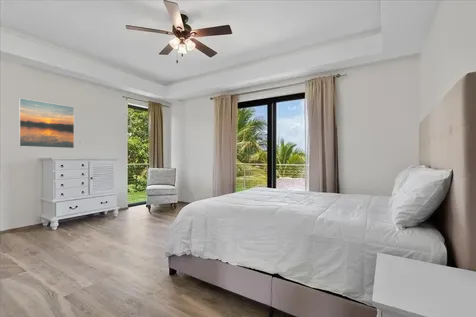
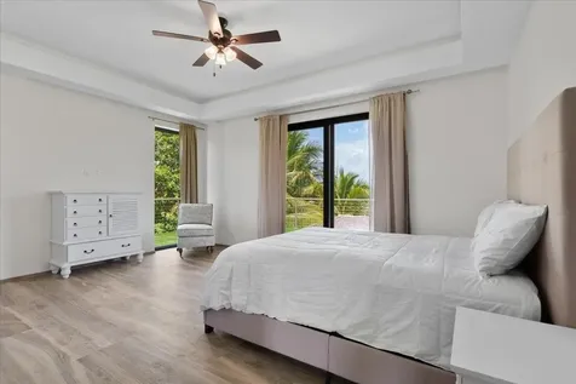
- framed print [18,97,75,149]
